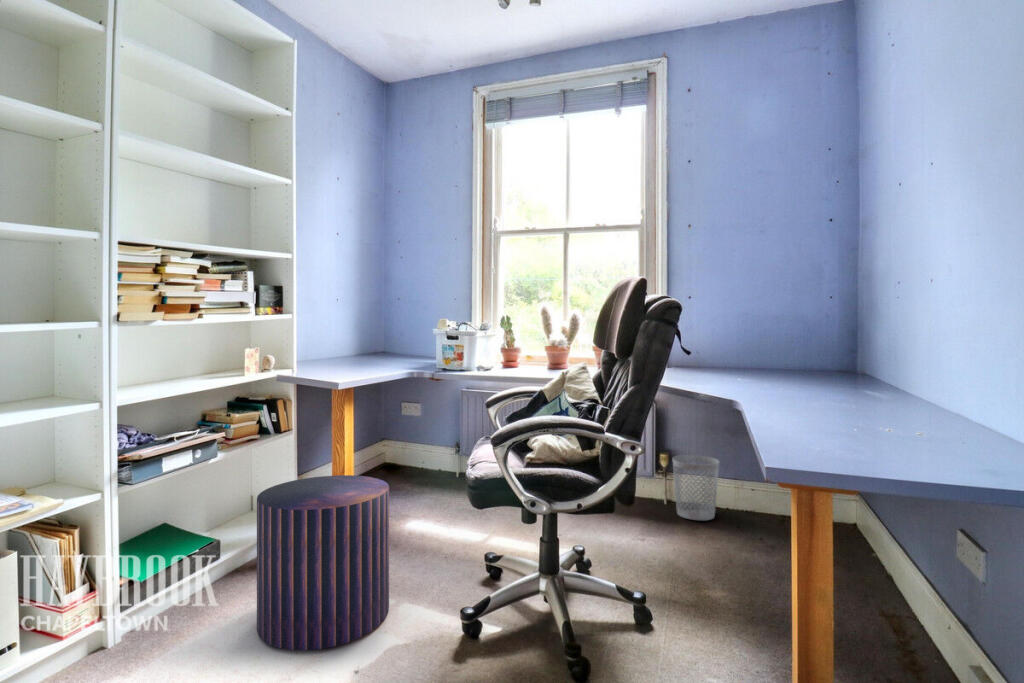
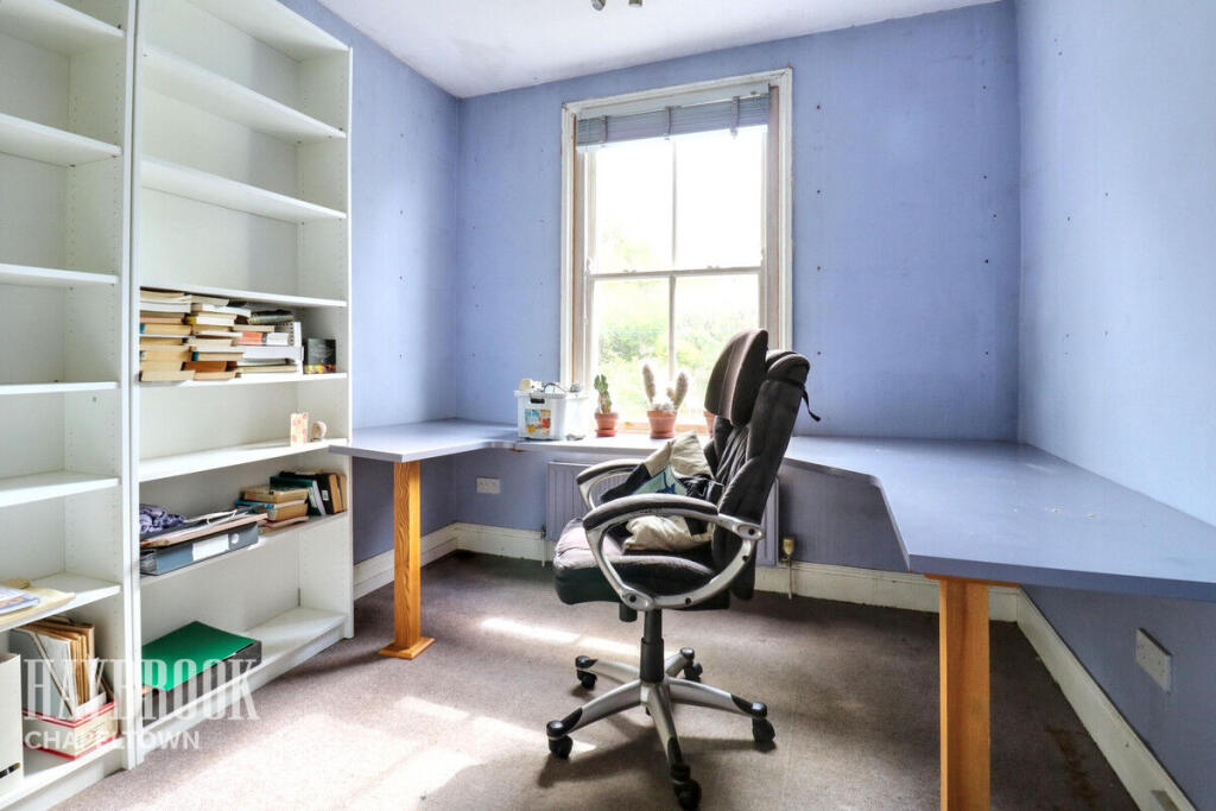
- stool [256,474,390,651]
- wastebasket [671,454,720,521]
